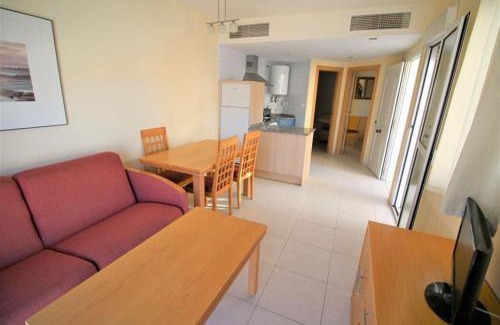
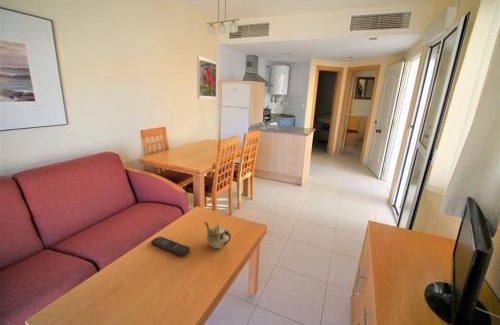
+ teapot [203,221,232,250]
+ remote control [150,236,191,258]
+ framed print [196,55,217,100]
